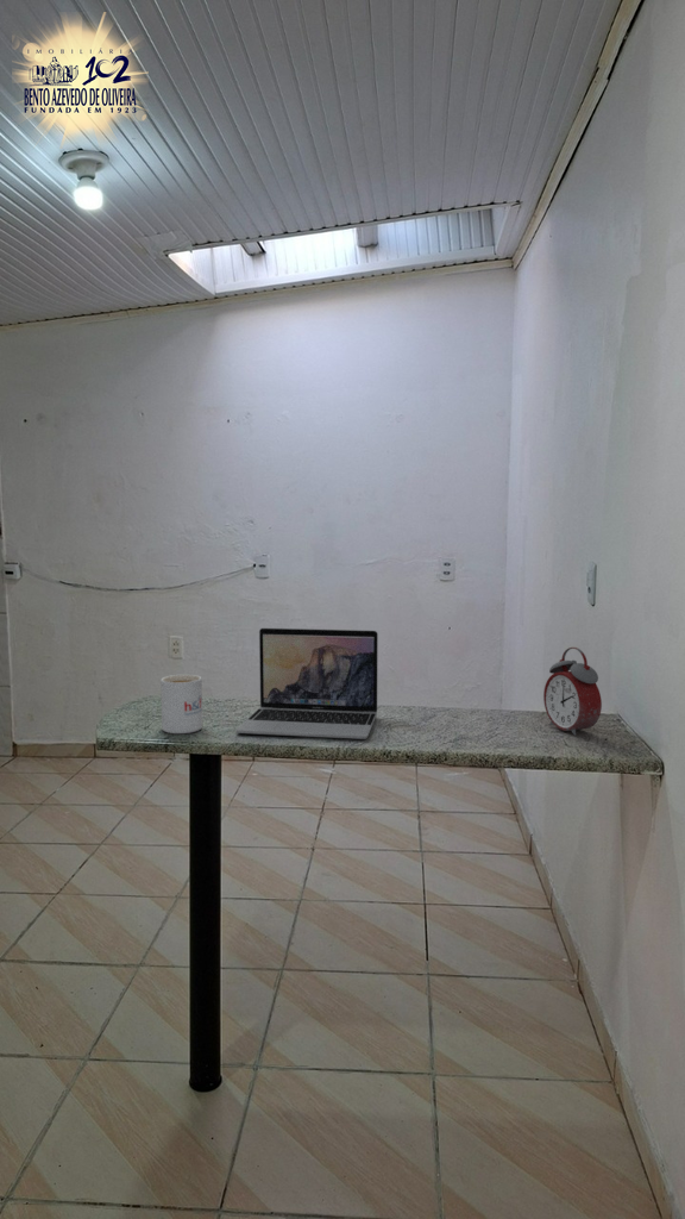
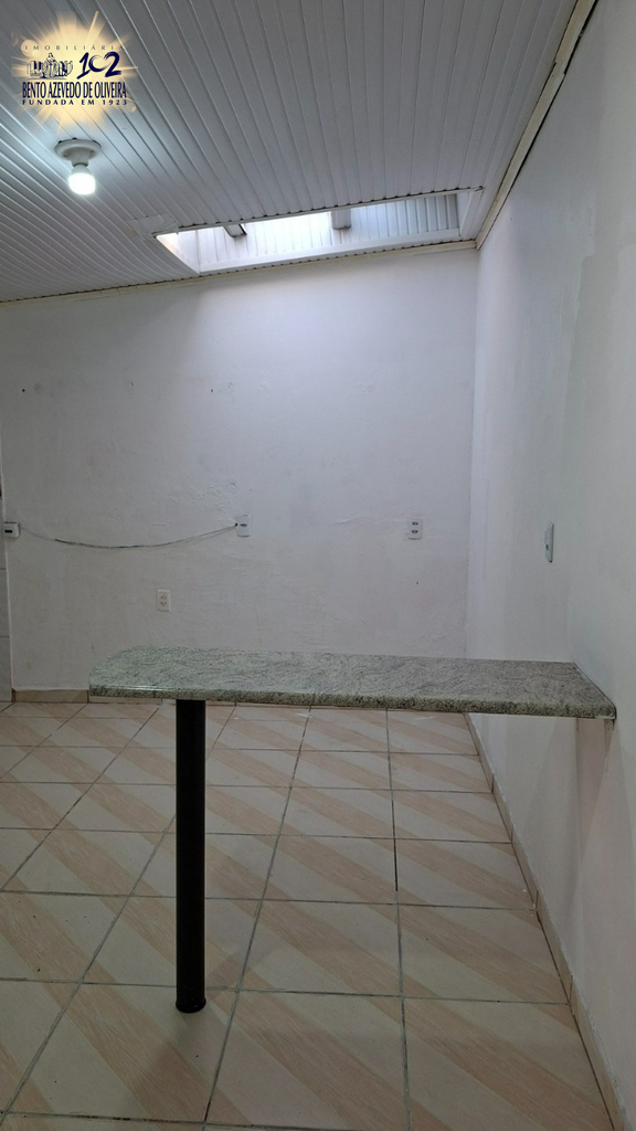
- mug [159,674,203,734]
- laptop [235,627,379,740]
- alarm clock [542,646,603,737]
